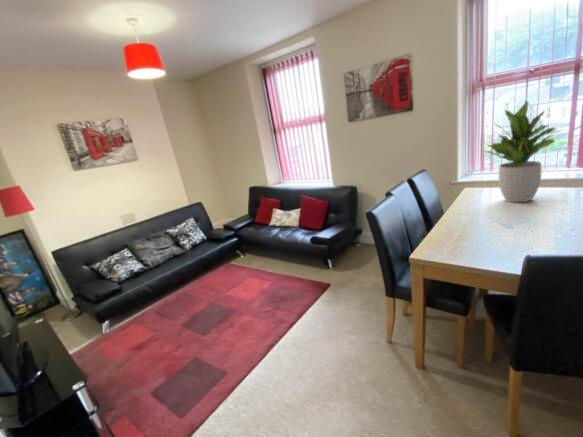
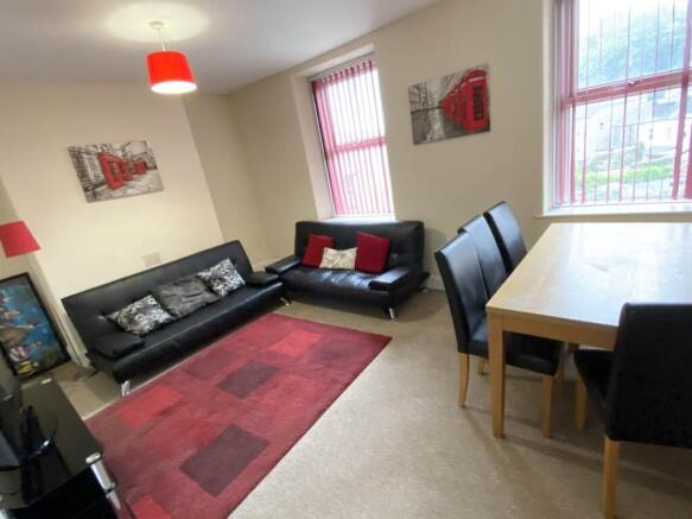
- potted plant [479,100,557,203]
